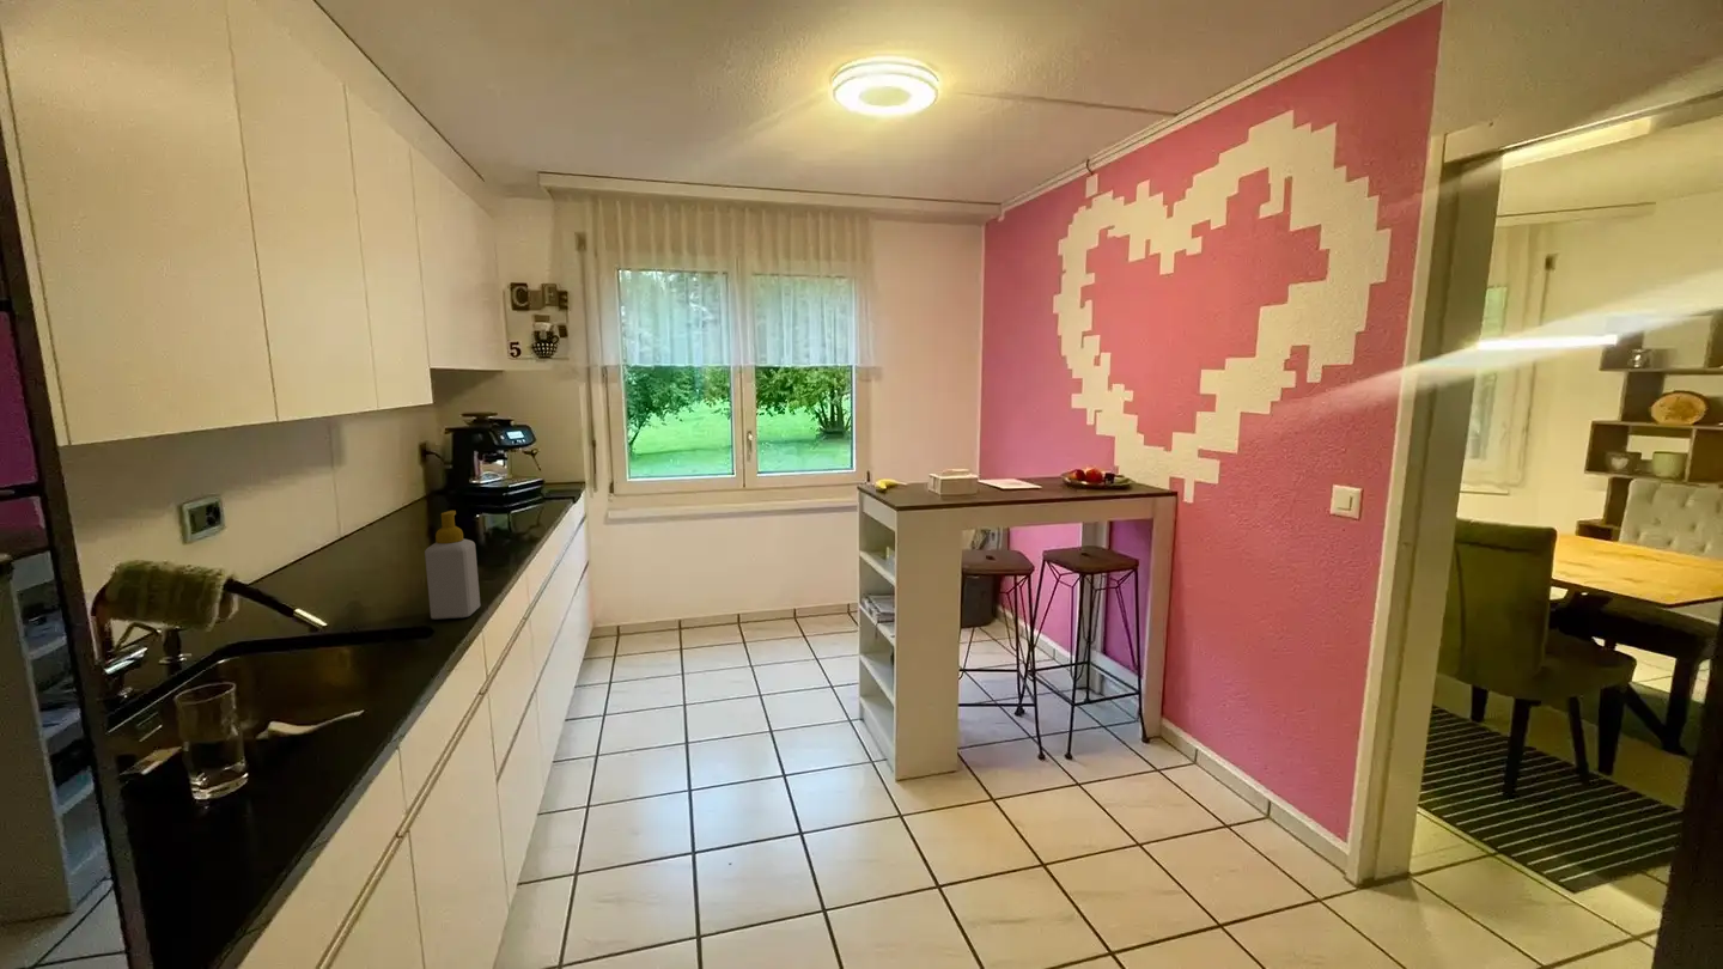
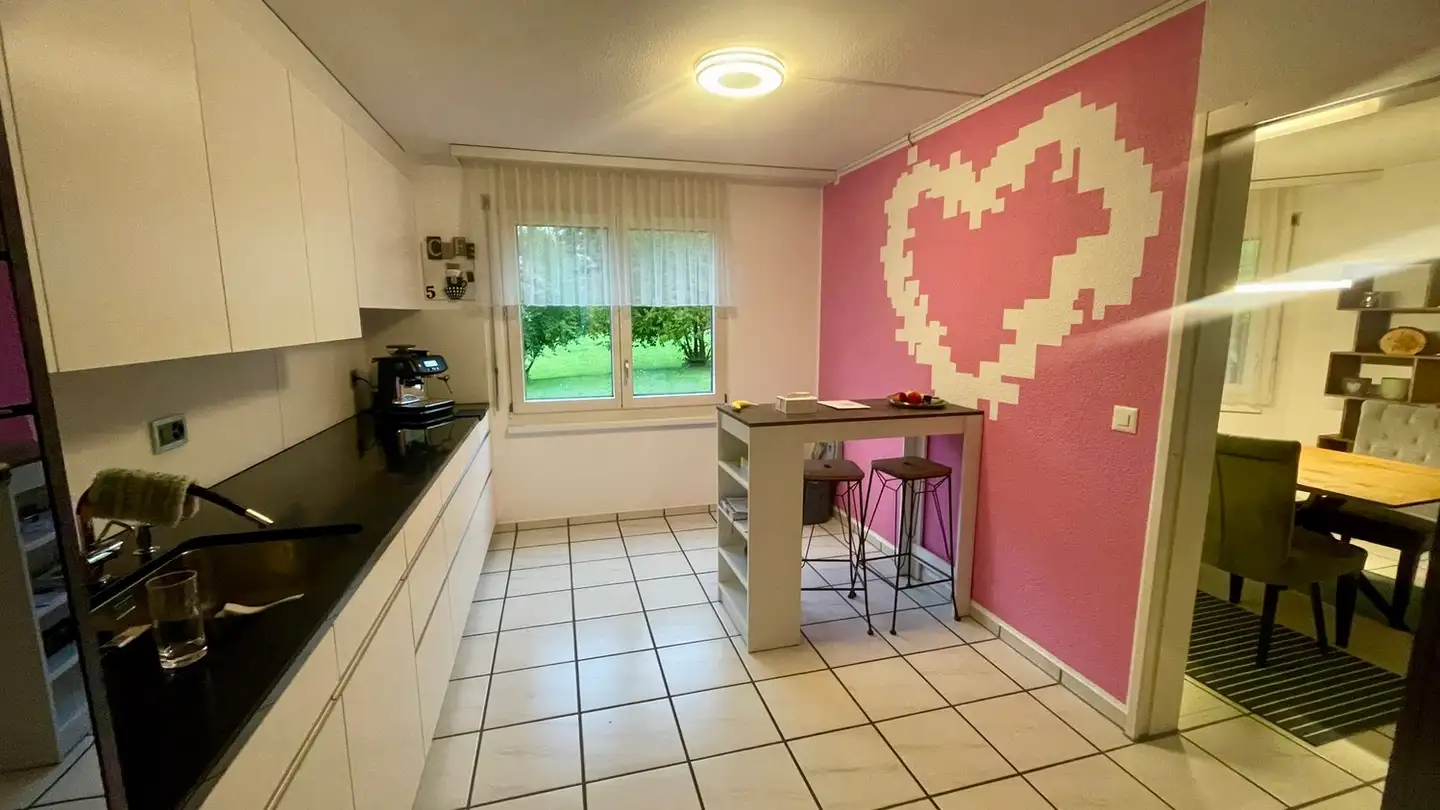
- soap bottle [424,510,481,620]
